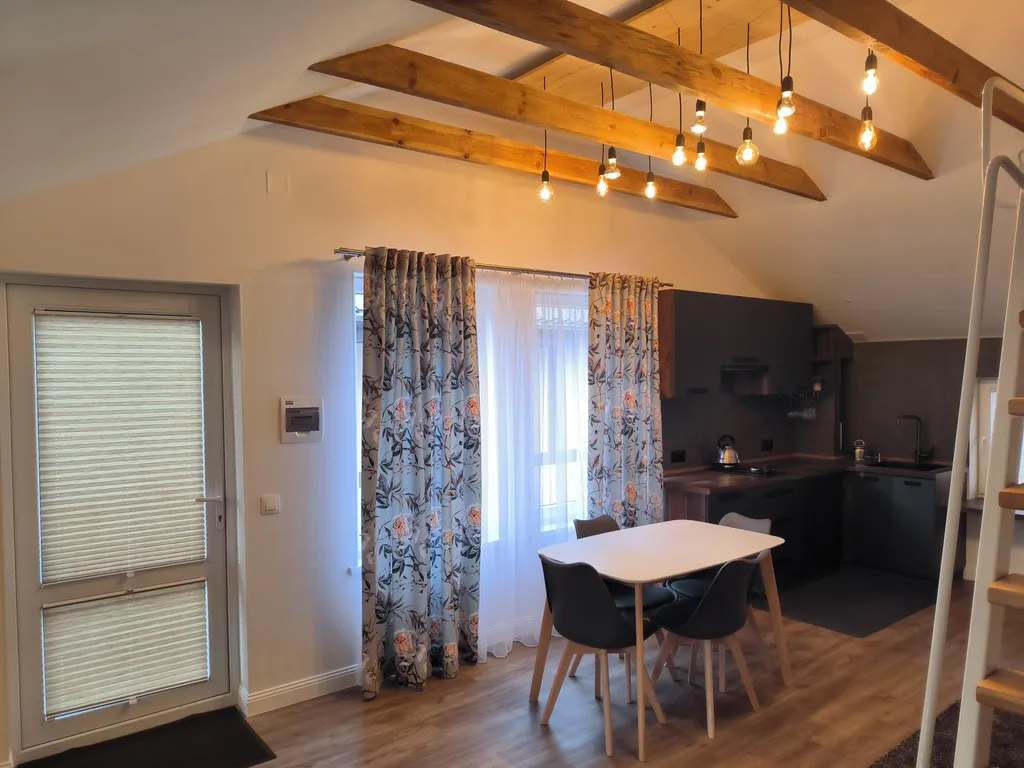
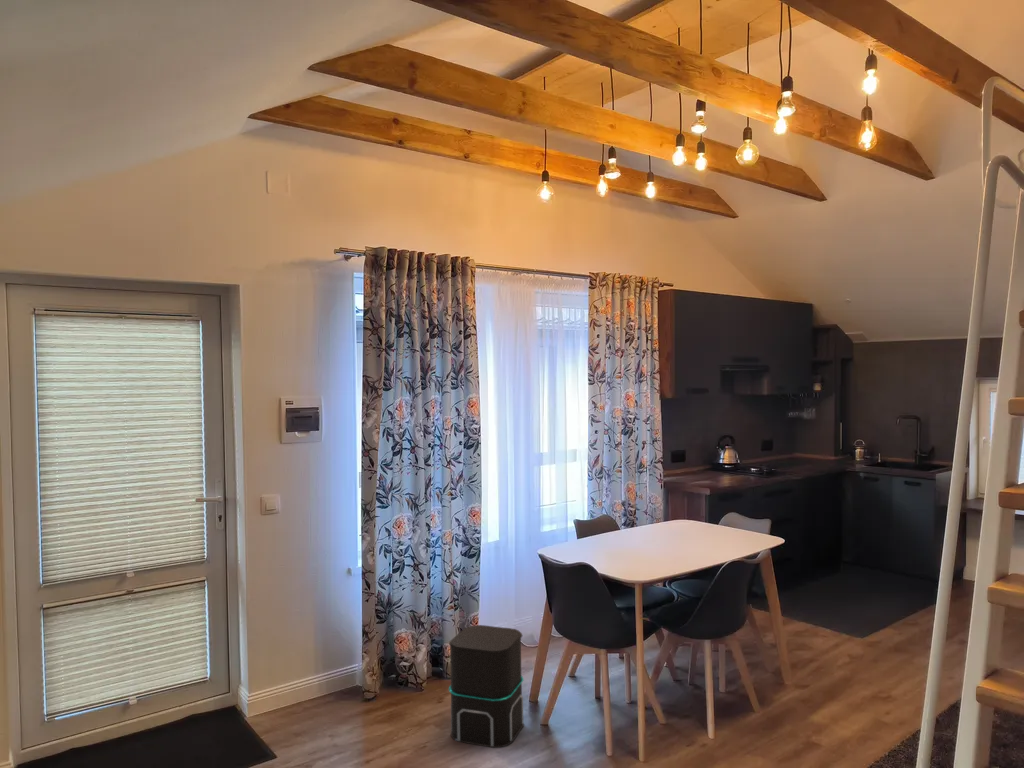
+ speaker [448,624,525,749]
